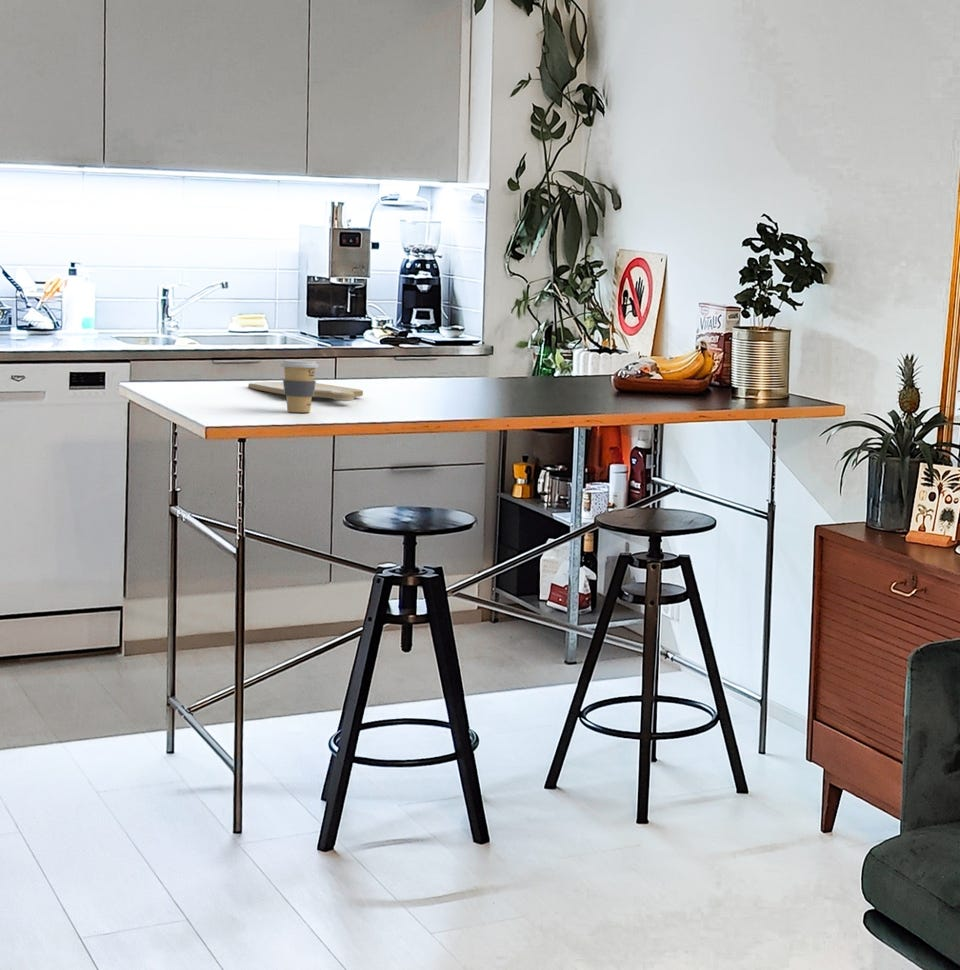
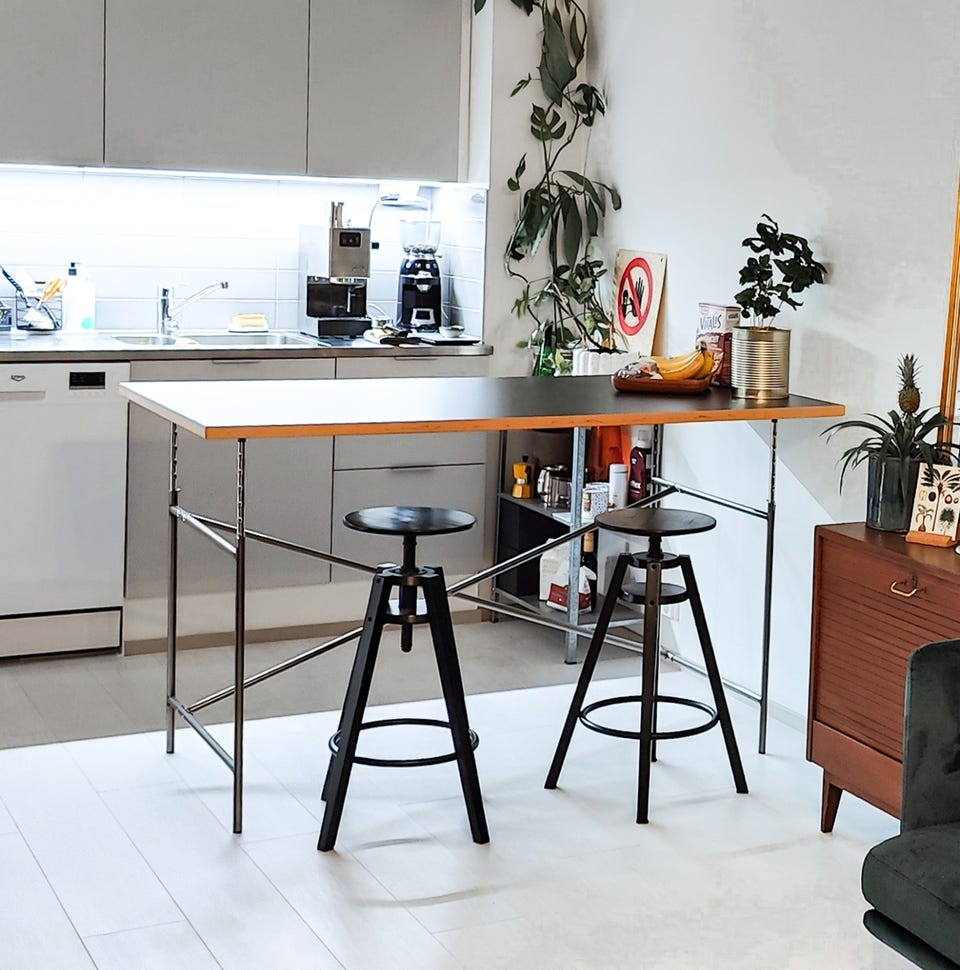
- coffee cup [280,359,319,413]
- chopping board [247,381,364,402]
